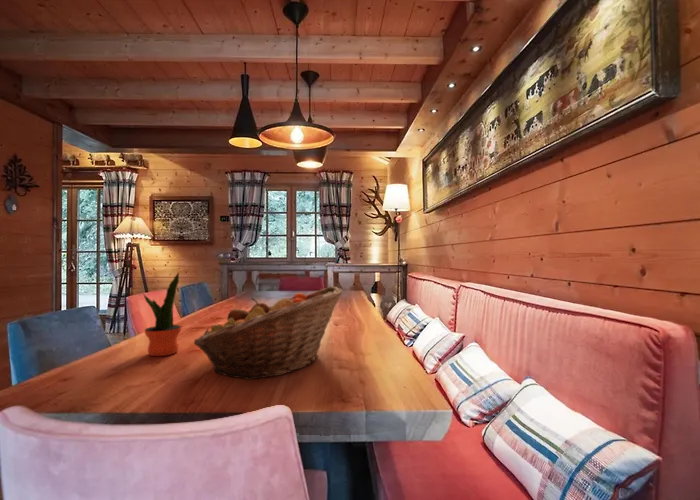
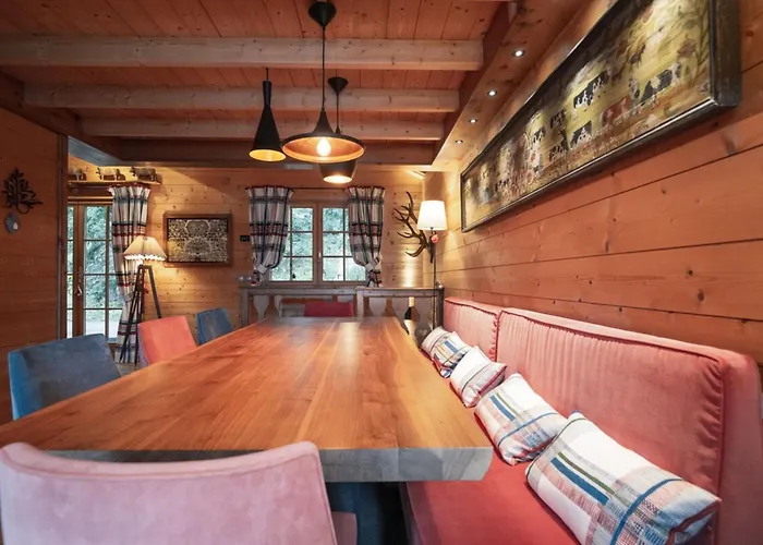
- fruit basket [193,285,344,381]
- potted plant [142,271,182,357]
